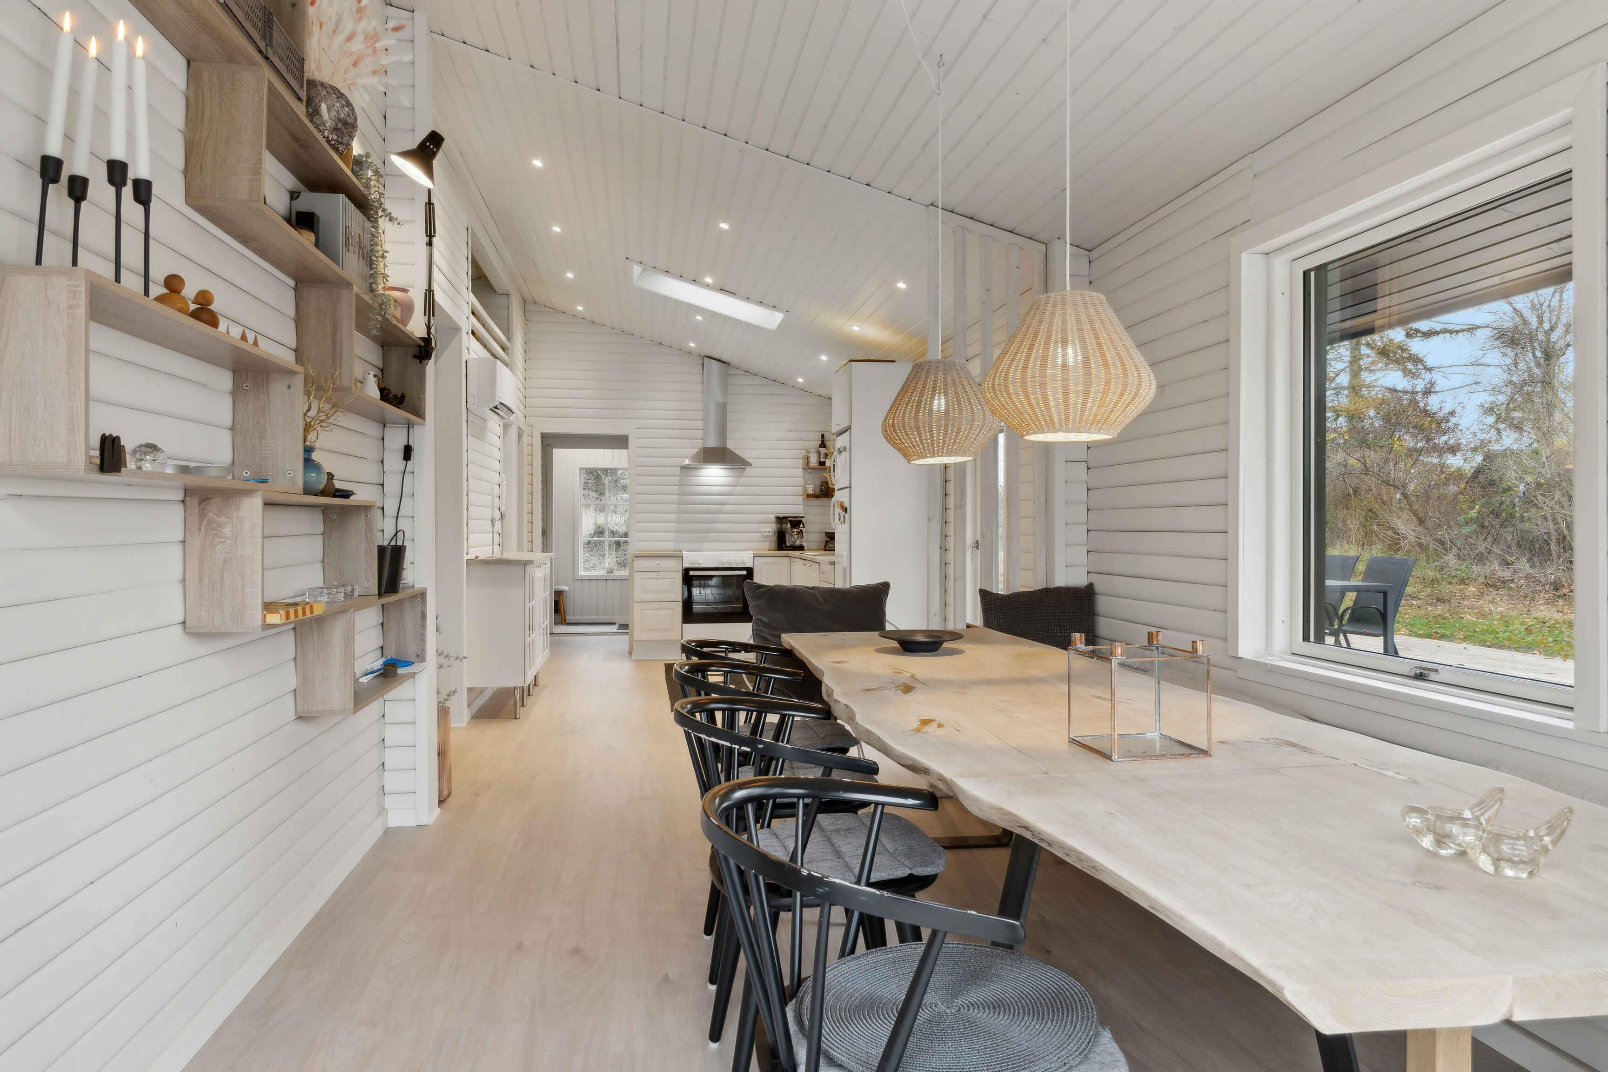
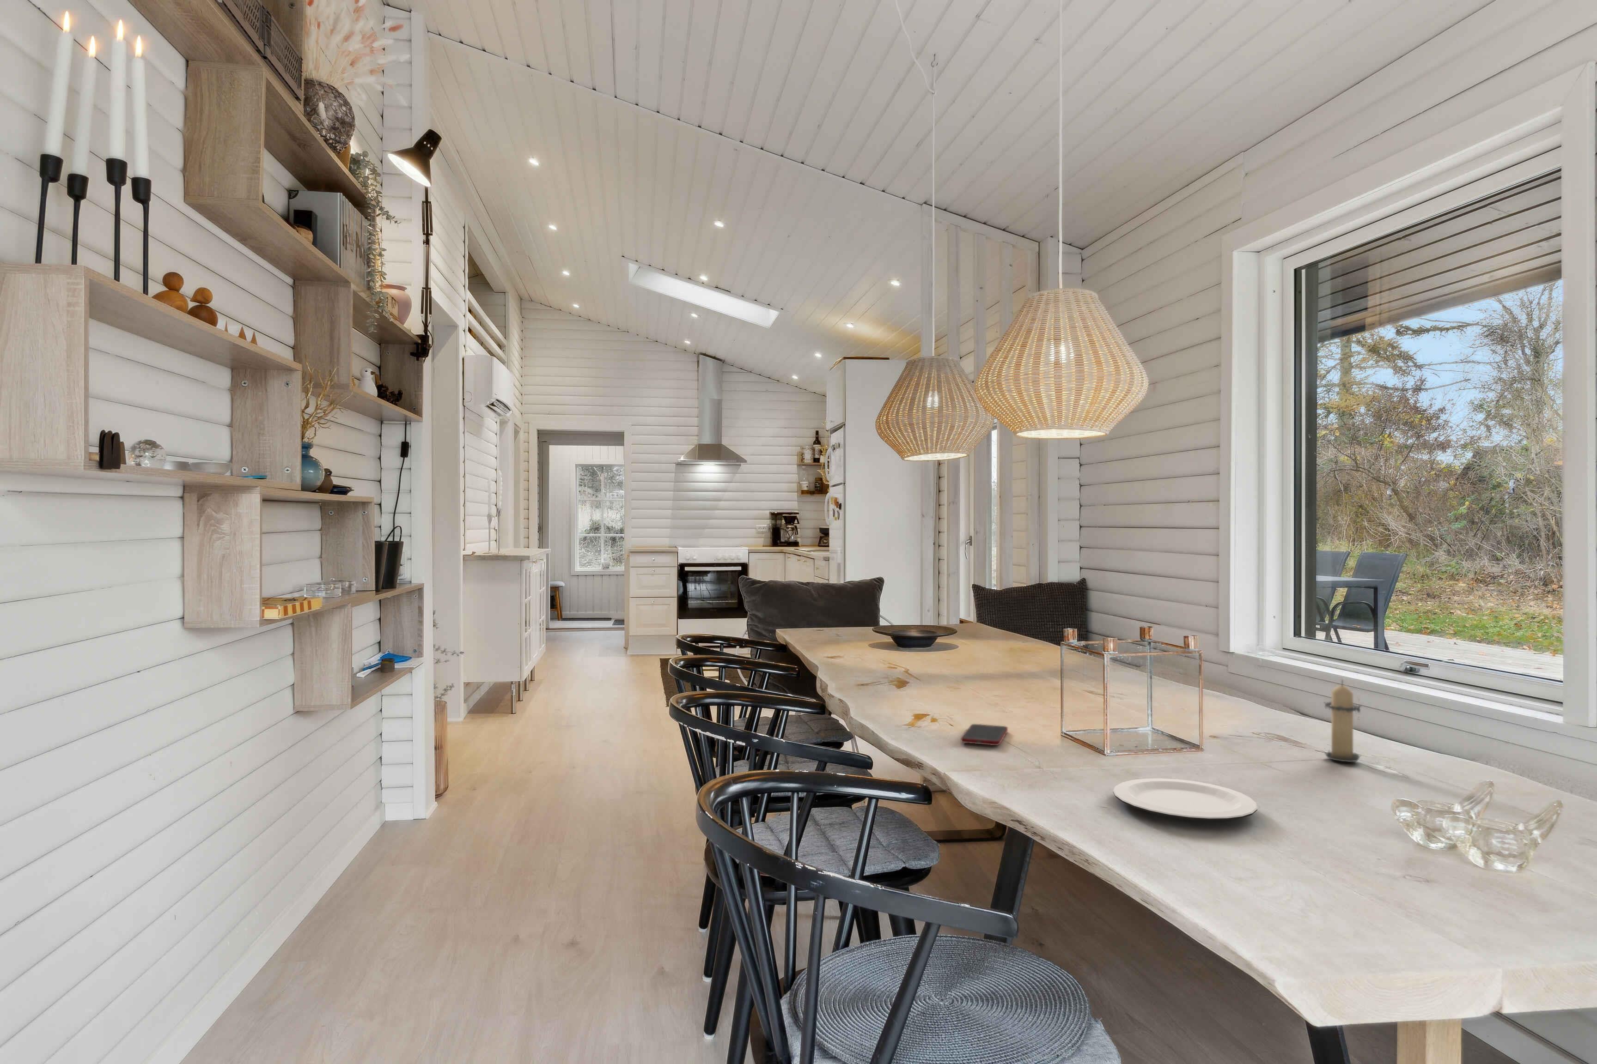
+ plate [1112,778,1258,822]
+ candle [1323,679,1362,762]
+ cell phone [960,723,1009,746]
